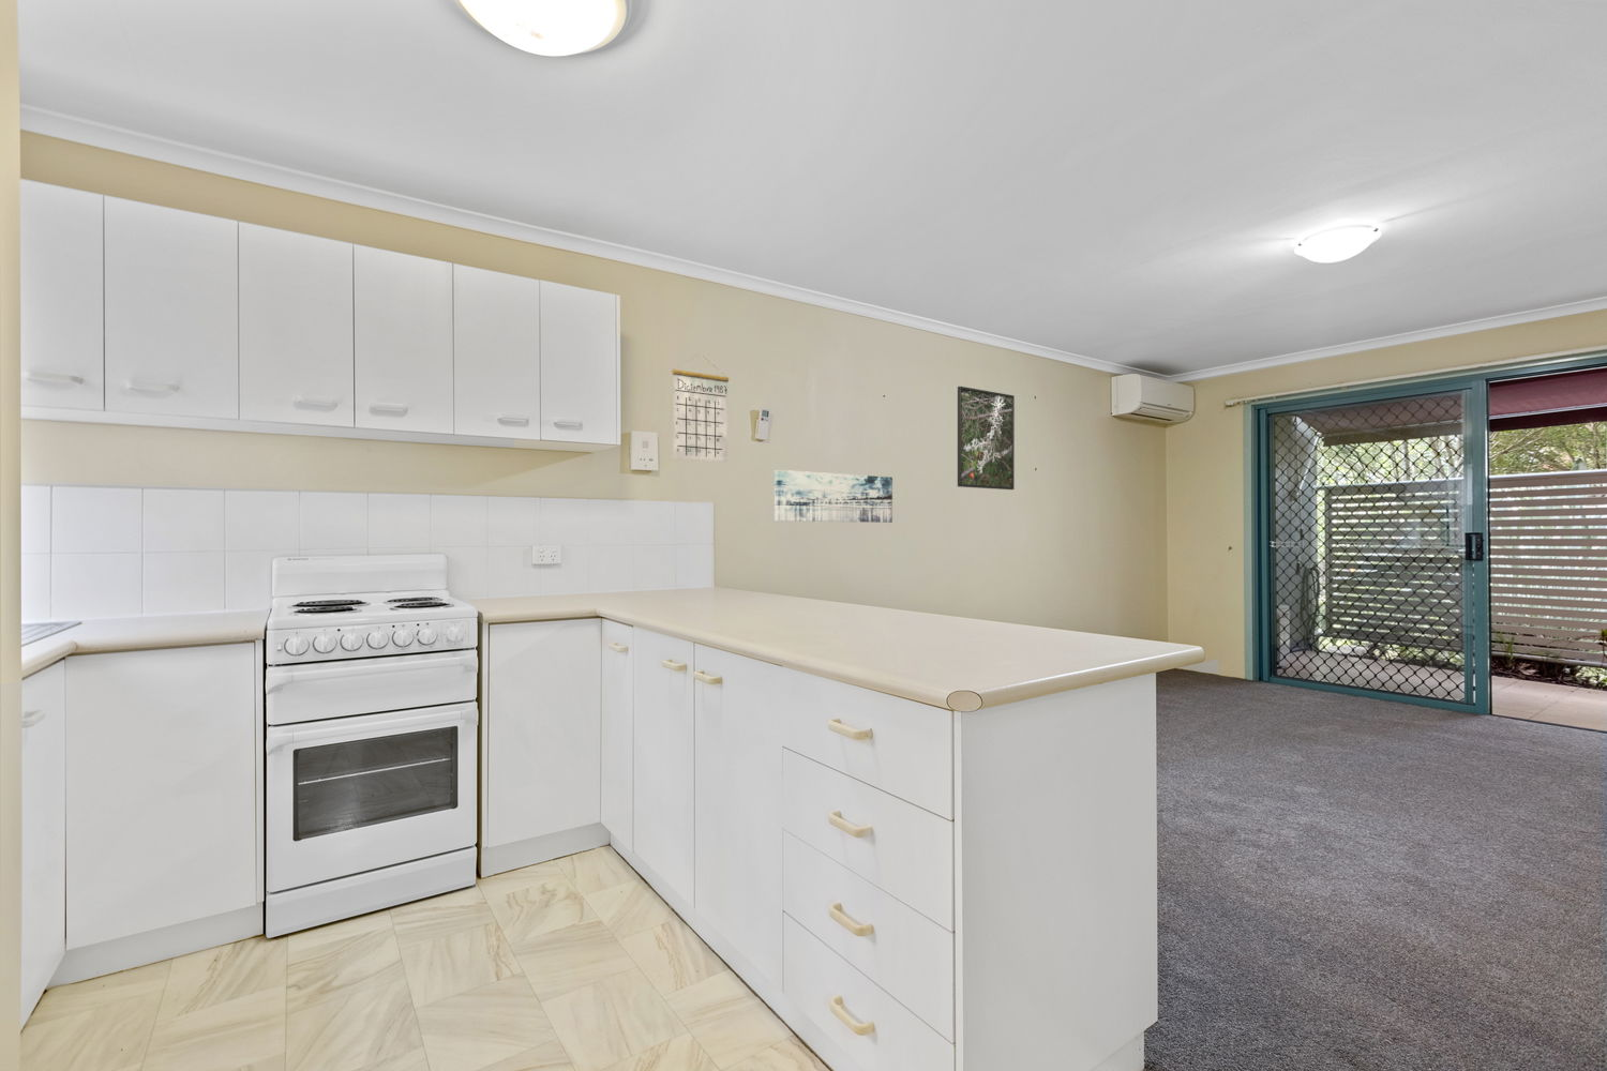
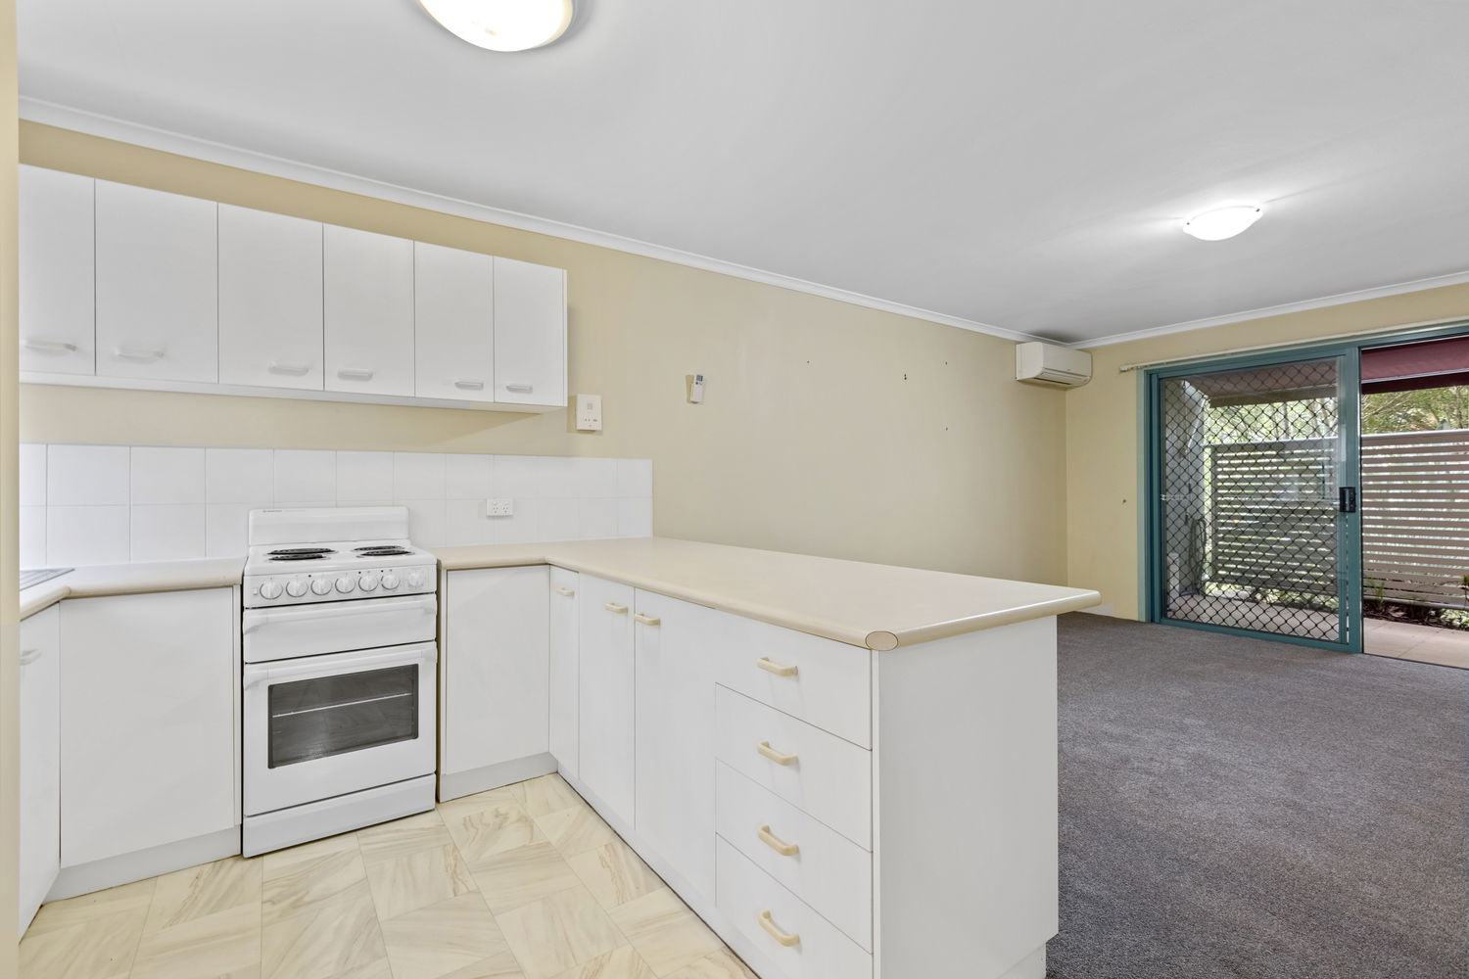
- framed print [957,386,1015,490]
- calendar [671,354,729,463]
- wall art [774,469,893,524]
